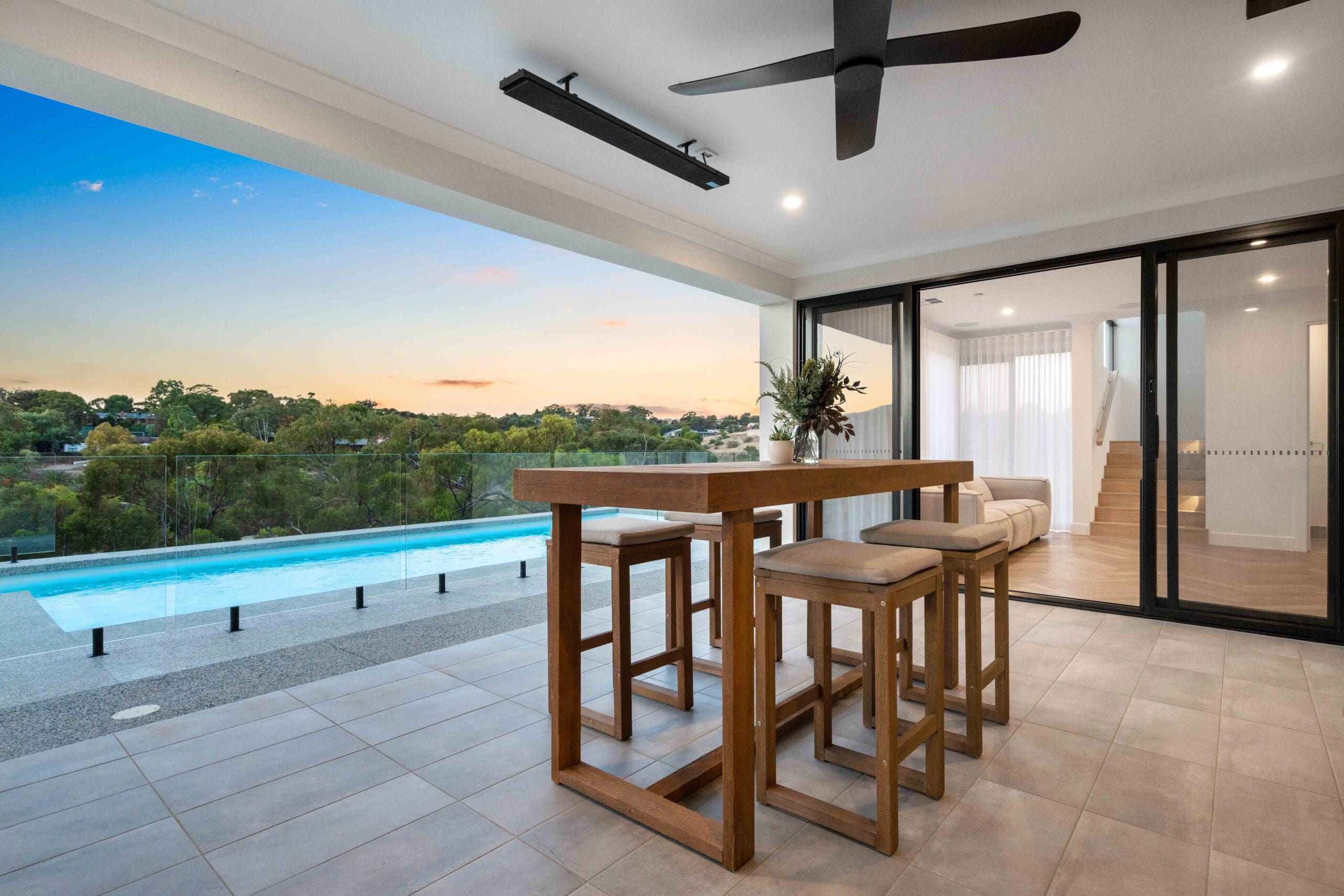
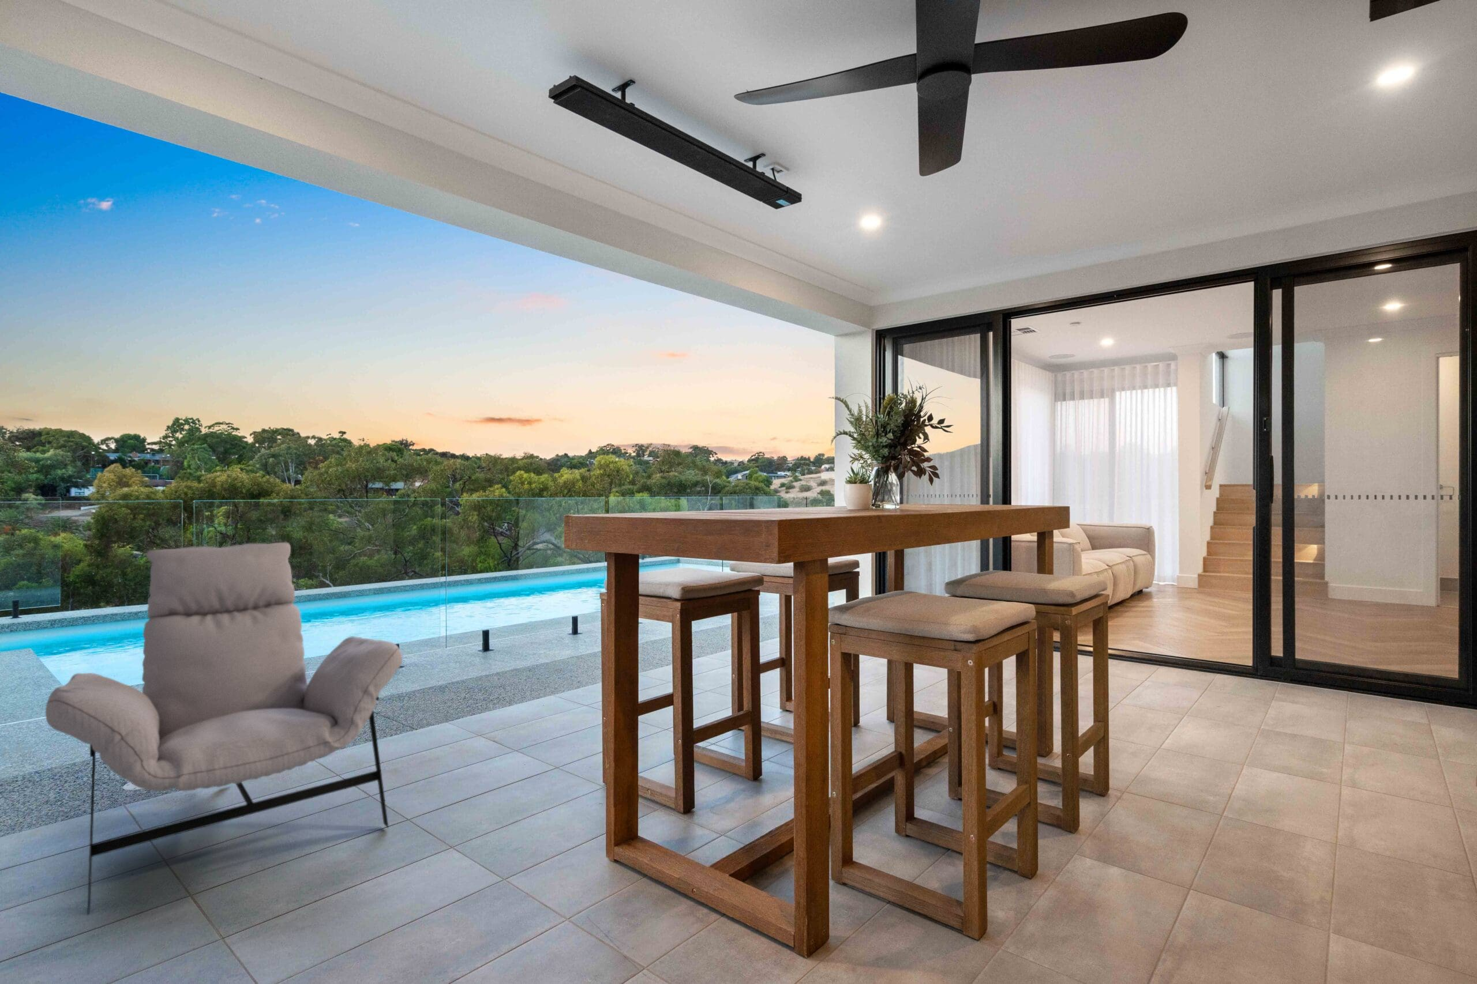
+ lounge chair [45,541,403,916]
